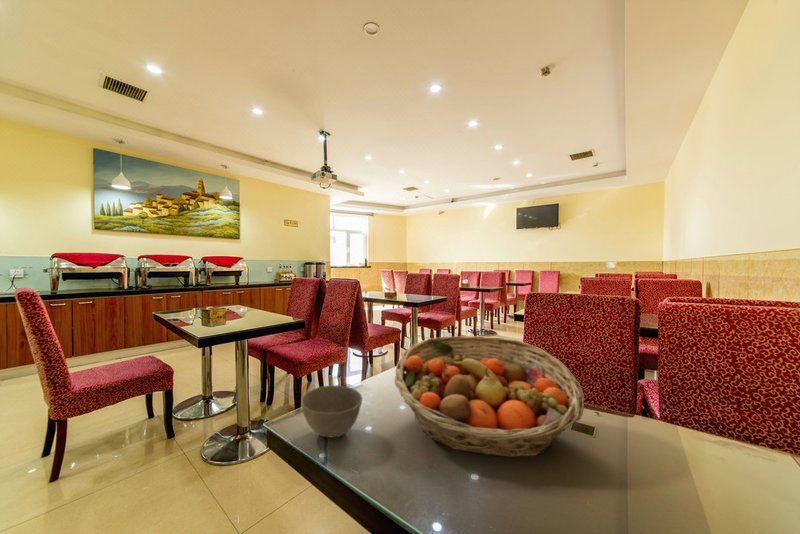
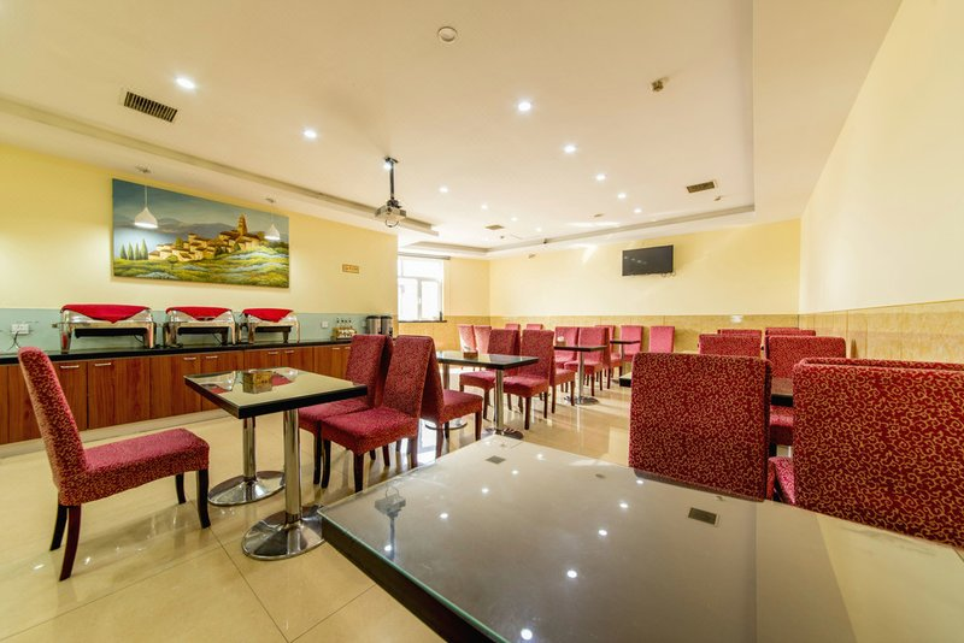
- bowl [300,384,363,439]
- fruit basket [394,335,585,458]
